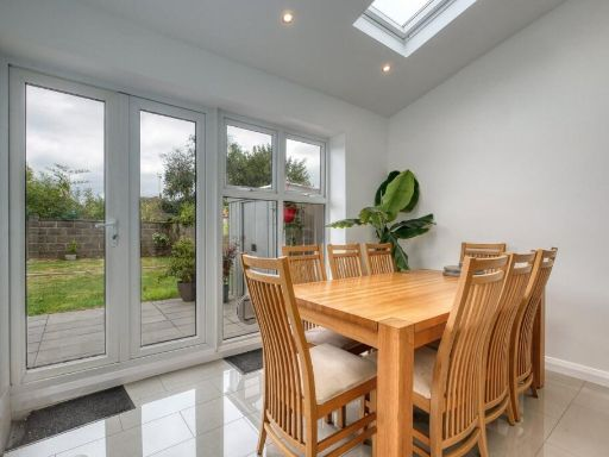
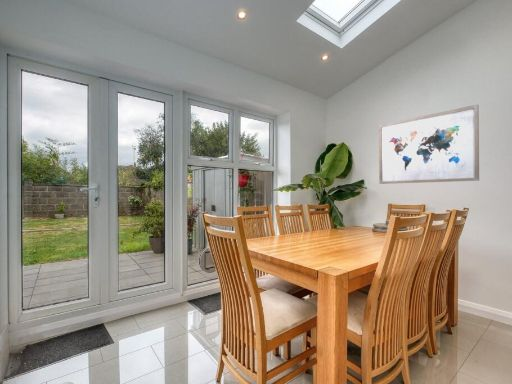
+ wall art [378,104,480,185]
